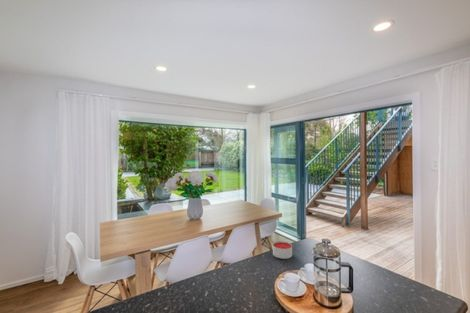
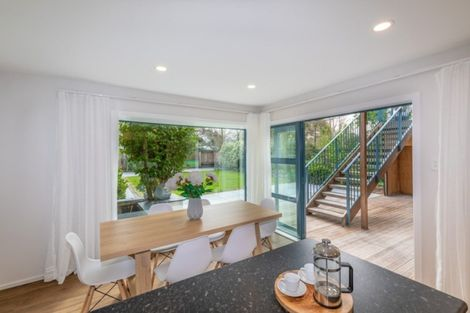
- candle [272,240,293,260]
